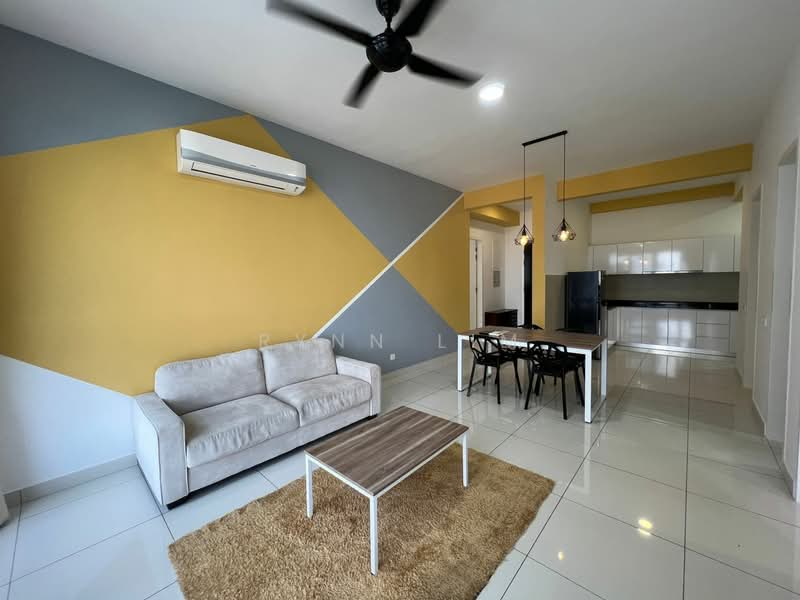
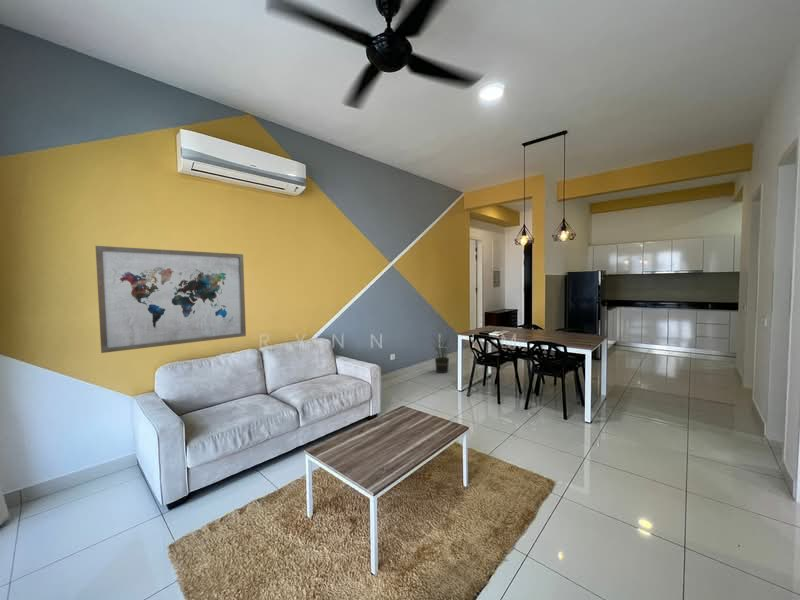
+ potted plant [432,334,452,374]
+ wall art [94,245,247,354]
